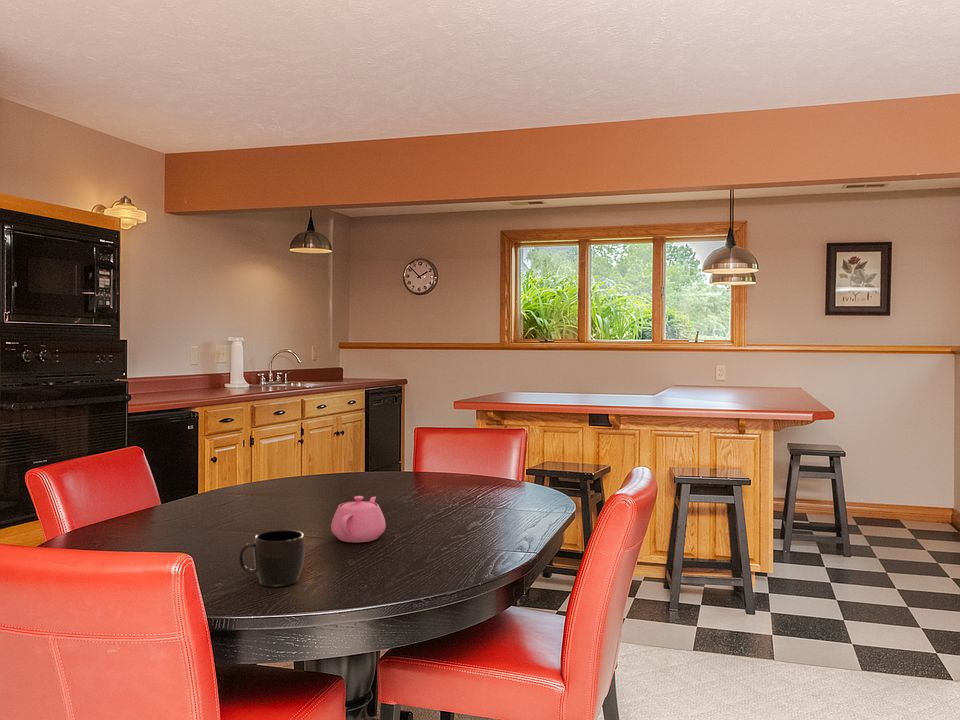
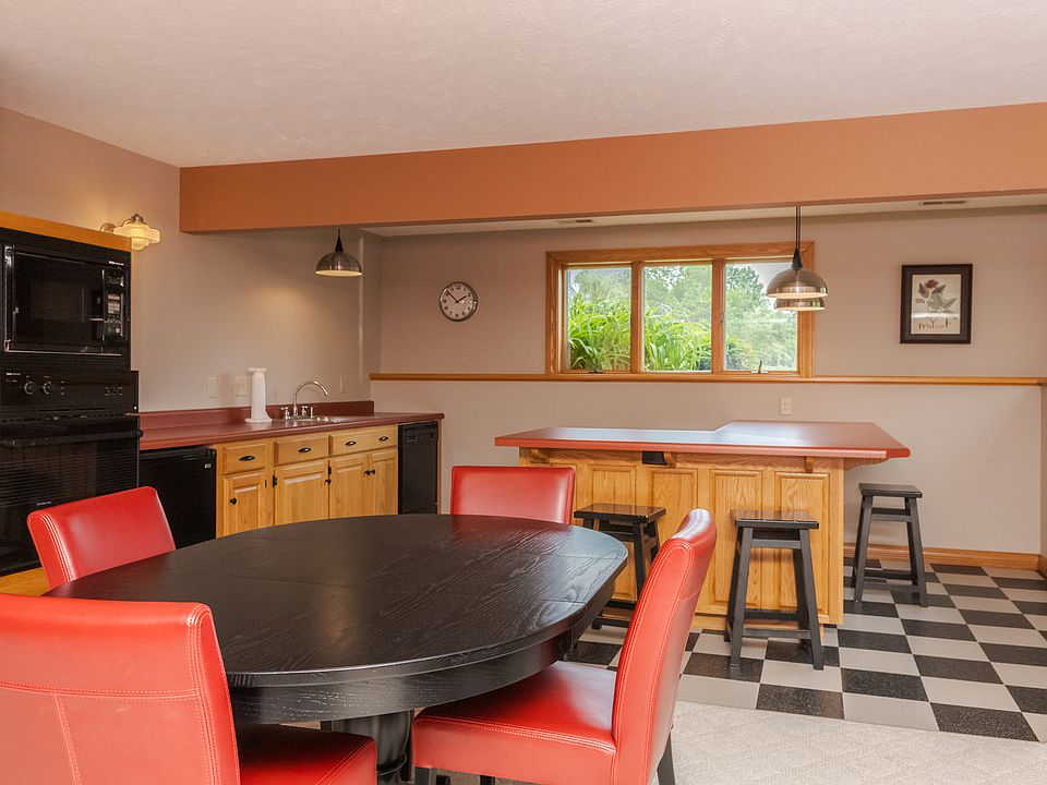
- teapot [330,495,386,543]
- mug [238,529,306,588]
